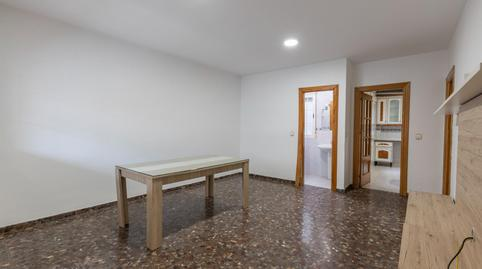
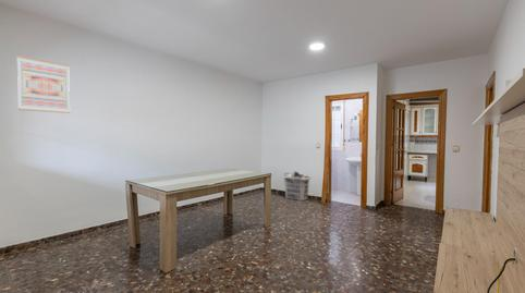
+ wall art [16,54,71,114]
+ clothes hamper [282,171,313,202]
